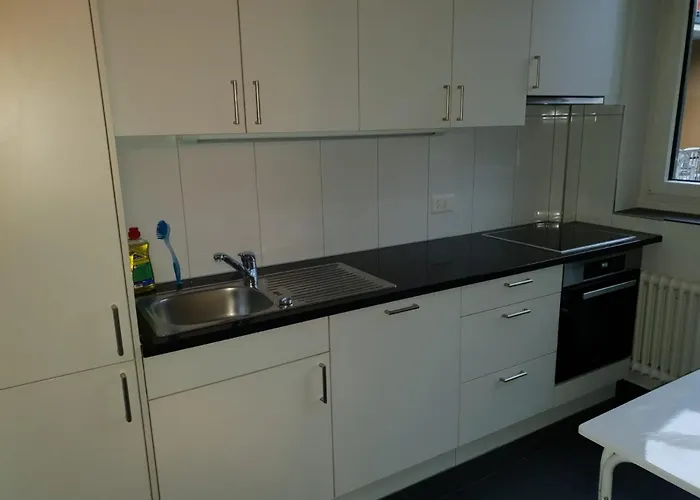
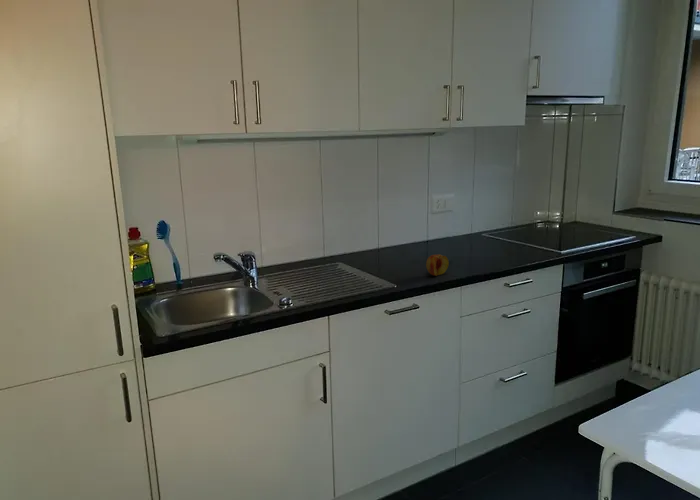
+ fruit [425,253,450,277]
